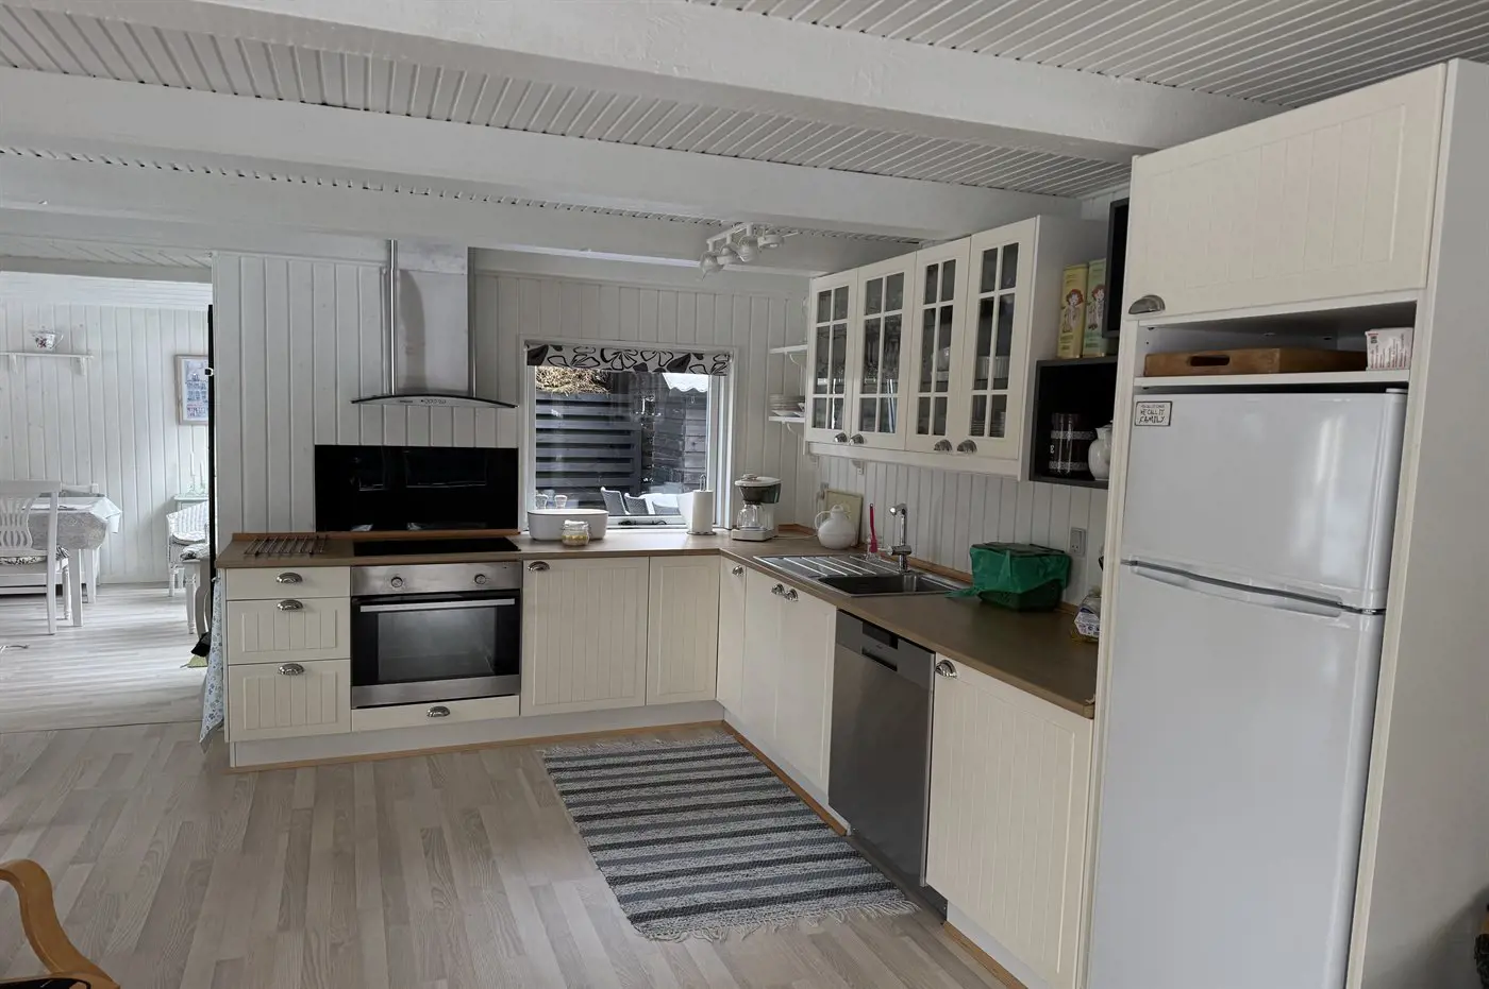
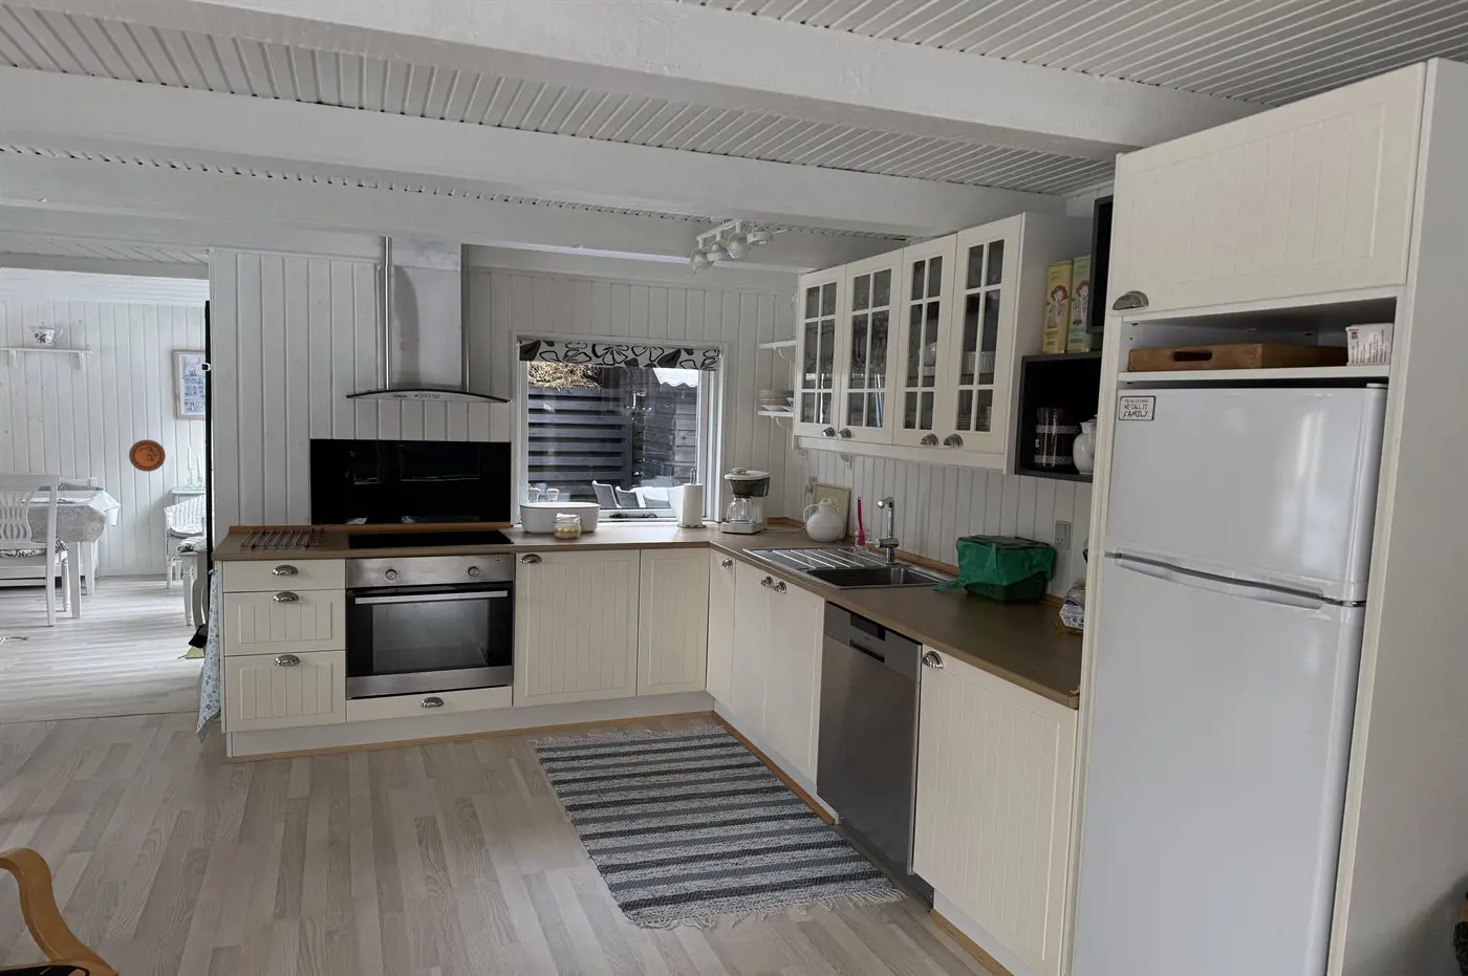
+ decorative plate [127,439,167,473]
